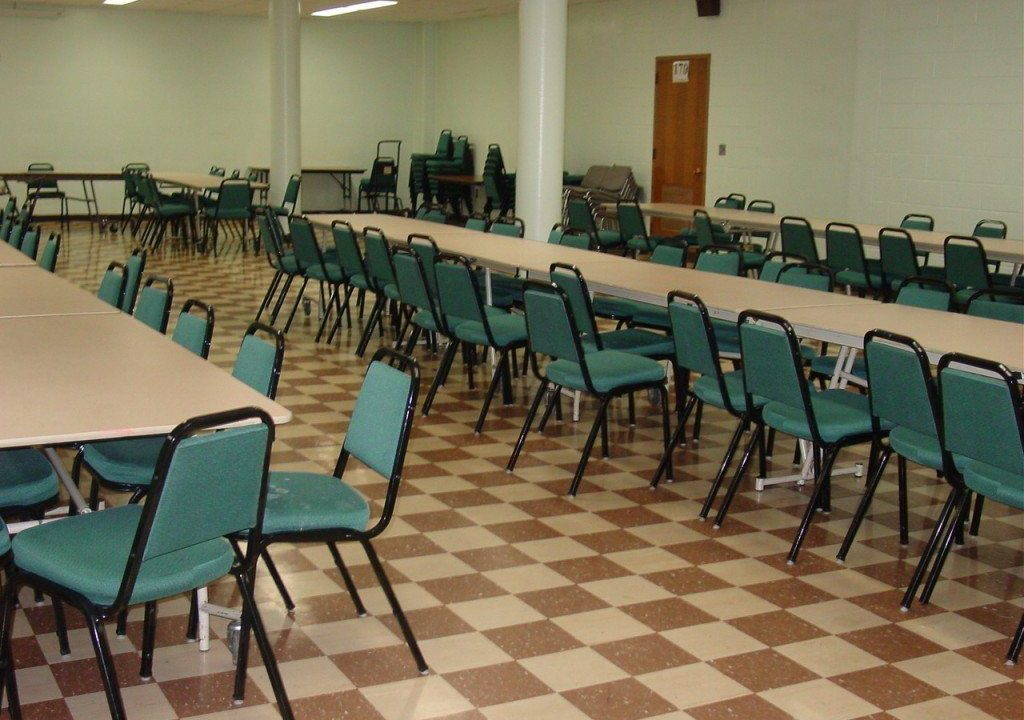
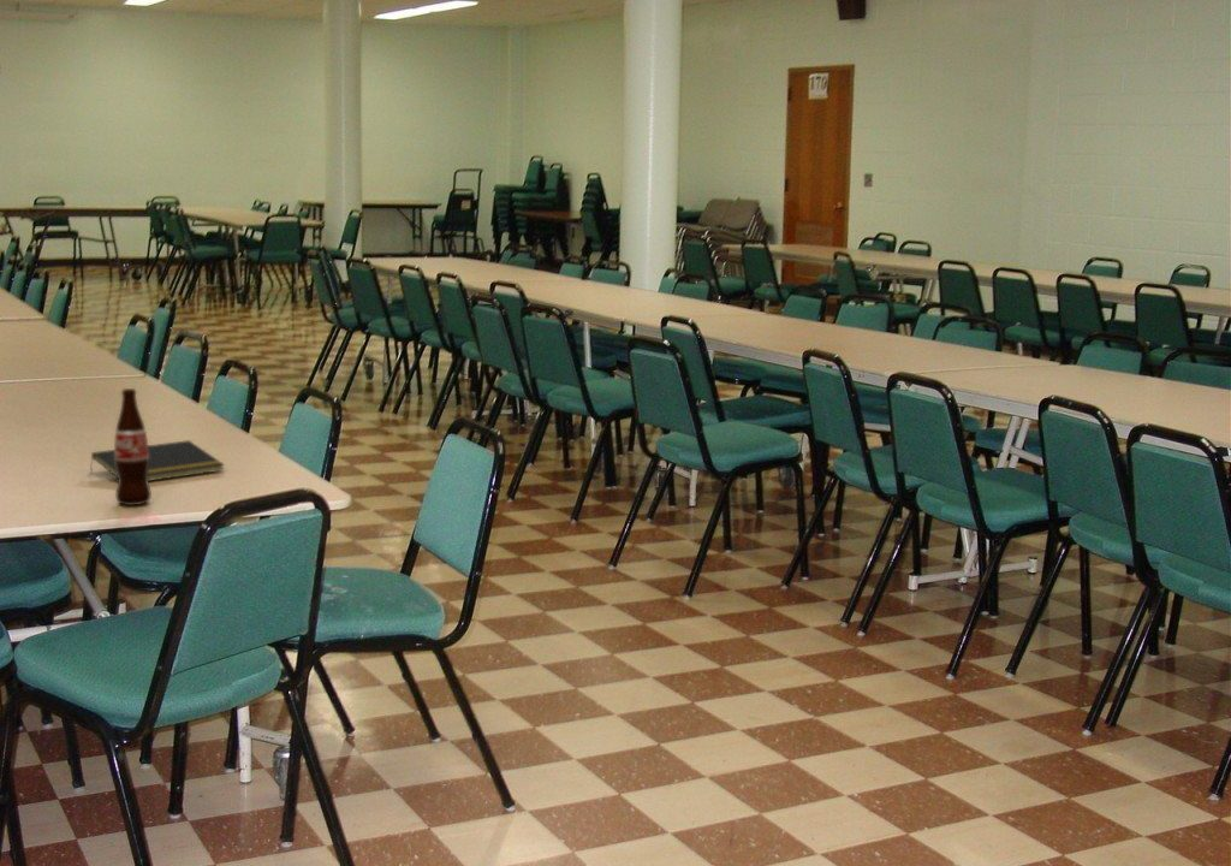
+ notepad [89,439,226,482]
+ bottle [113,387,153,506]
